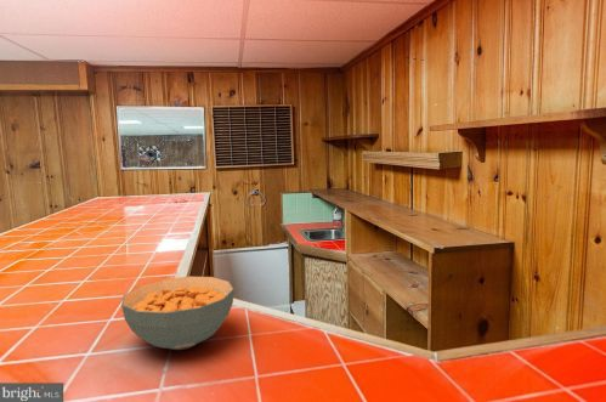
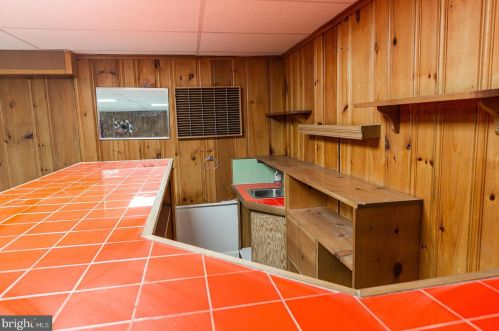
- cereal bowl [120,276,236,351]
